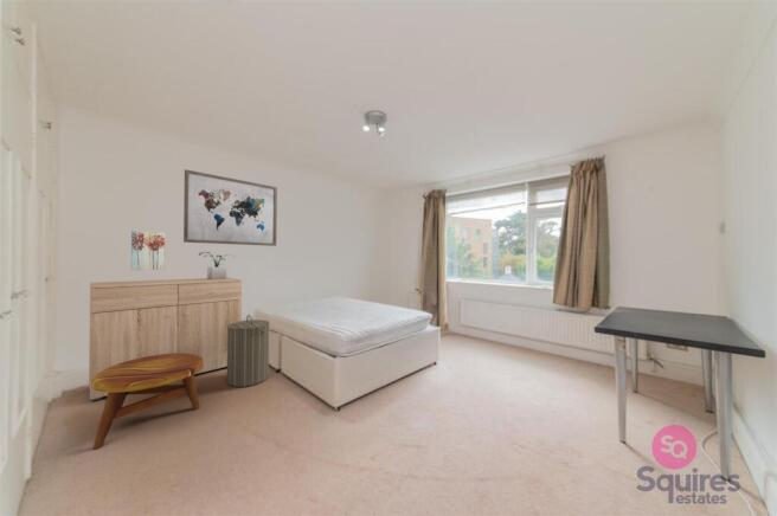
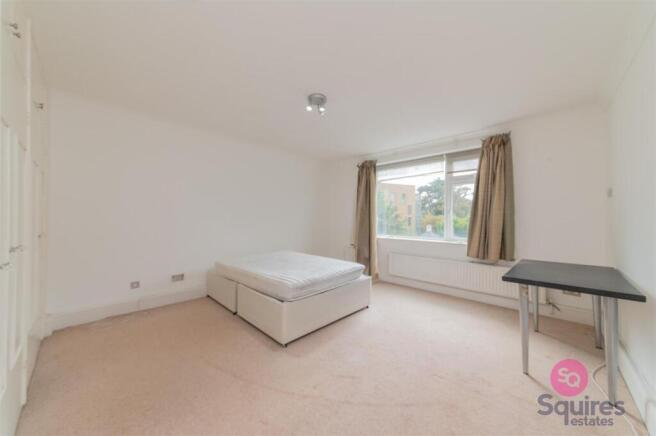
- side table [91,353,203,450]
- wall art [182,168,278,247]
- wall art [130,230,166,271]
- laundry hamper [226,314,271,388]
- dresser [88,277,243,402]
- potted plant [198,251,236,279]
